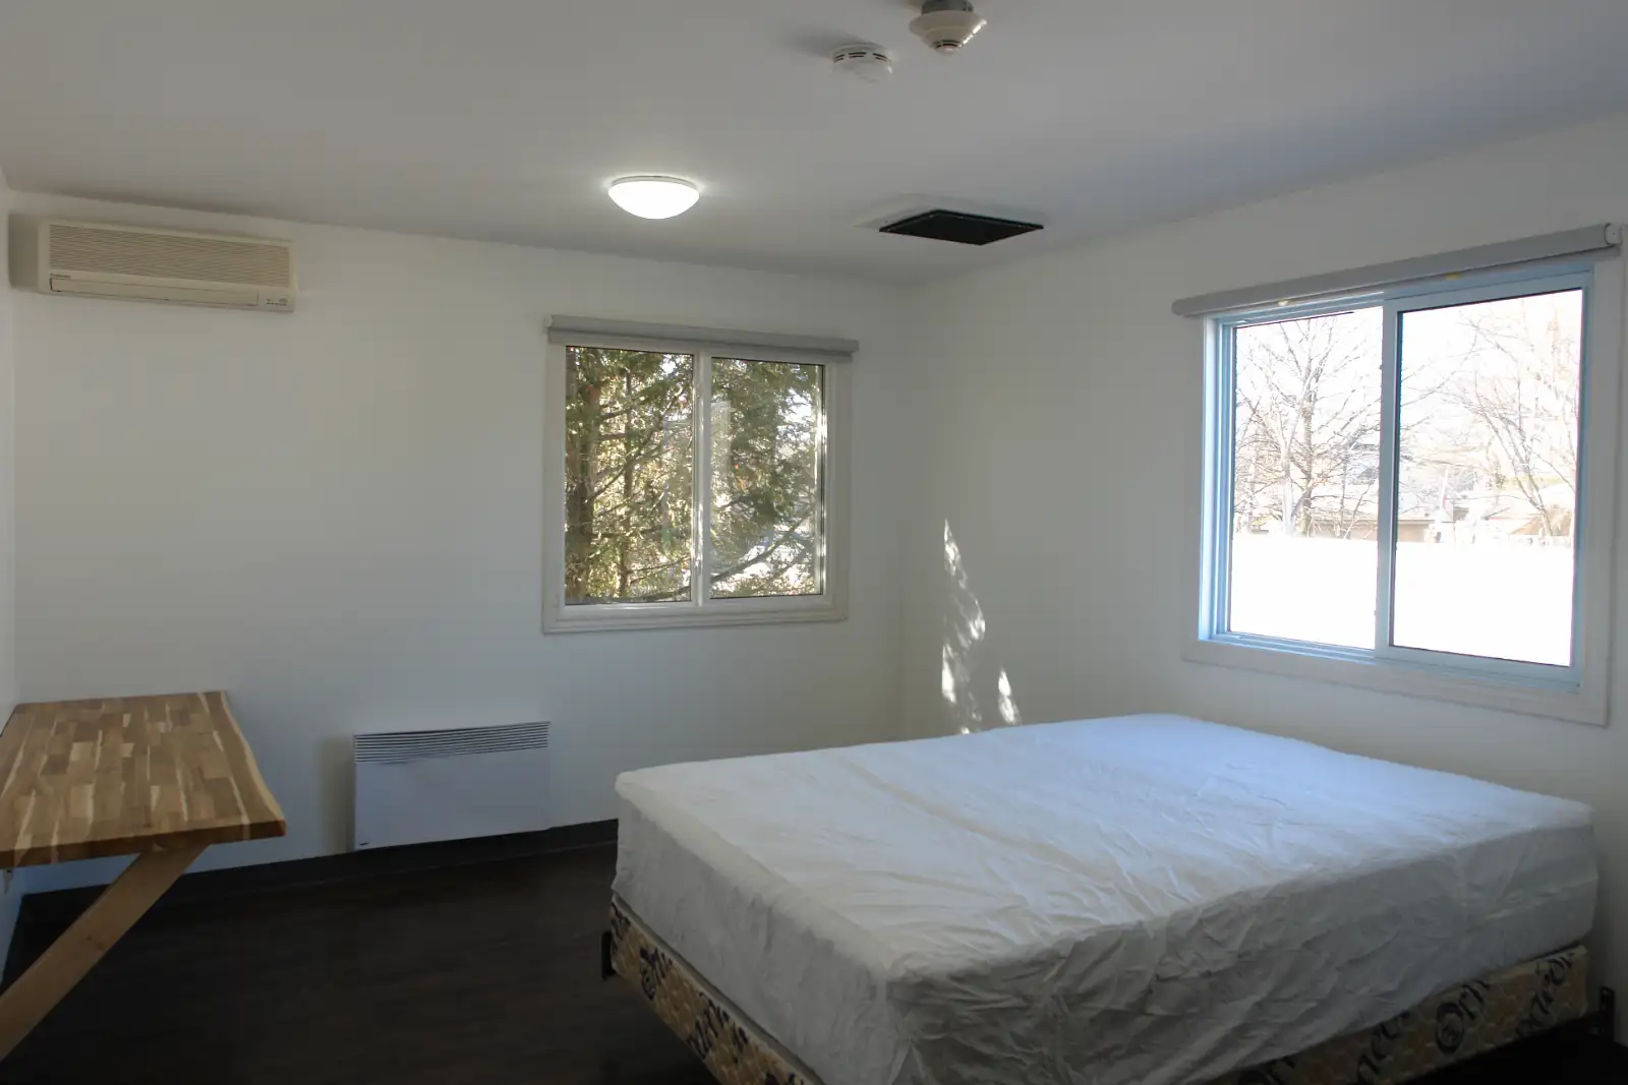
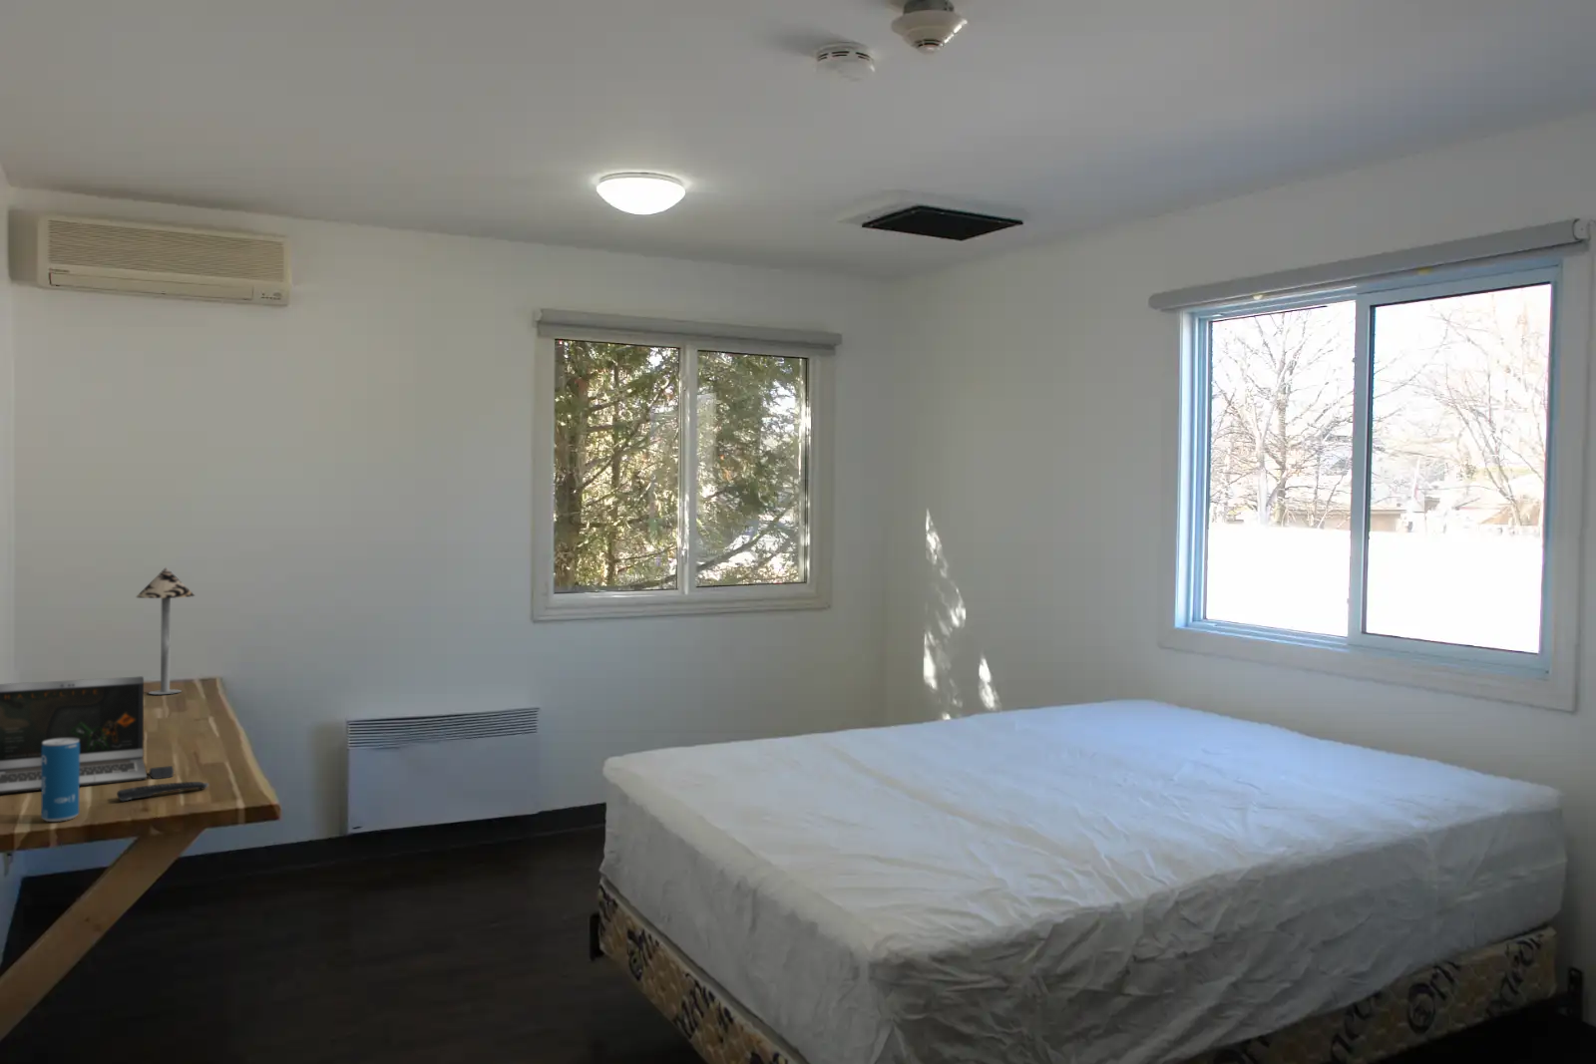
+ remote control [115,781,209,802]
+ table lamp [134,566,196,695]
+ beverage can [40,737,80,823]
+ laptop [0,676,175,794]
